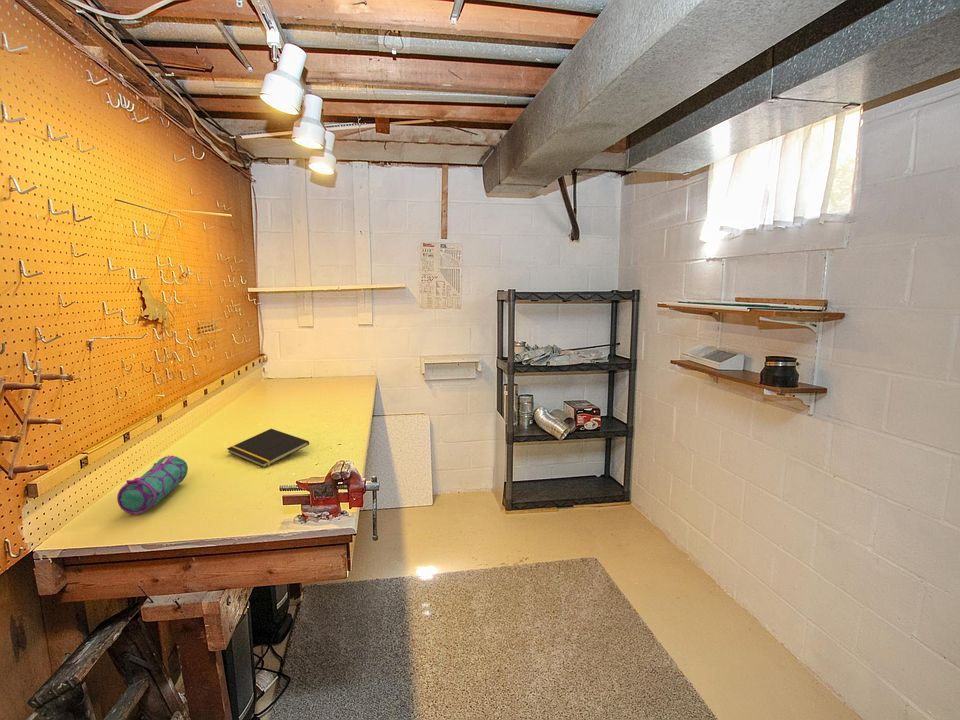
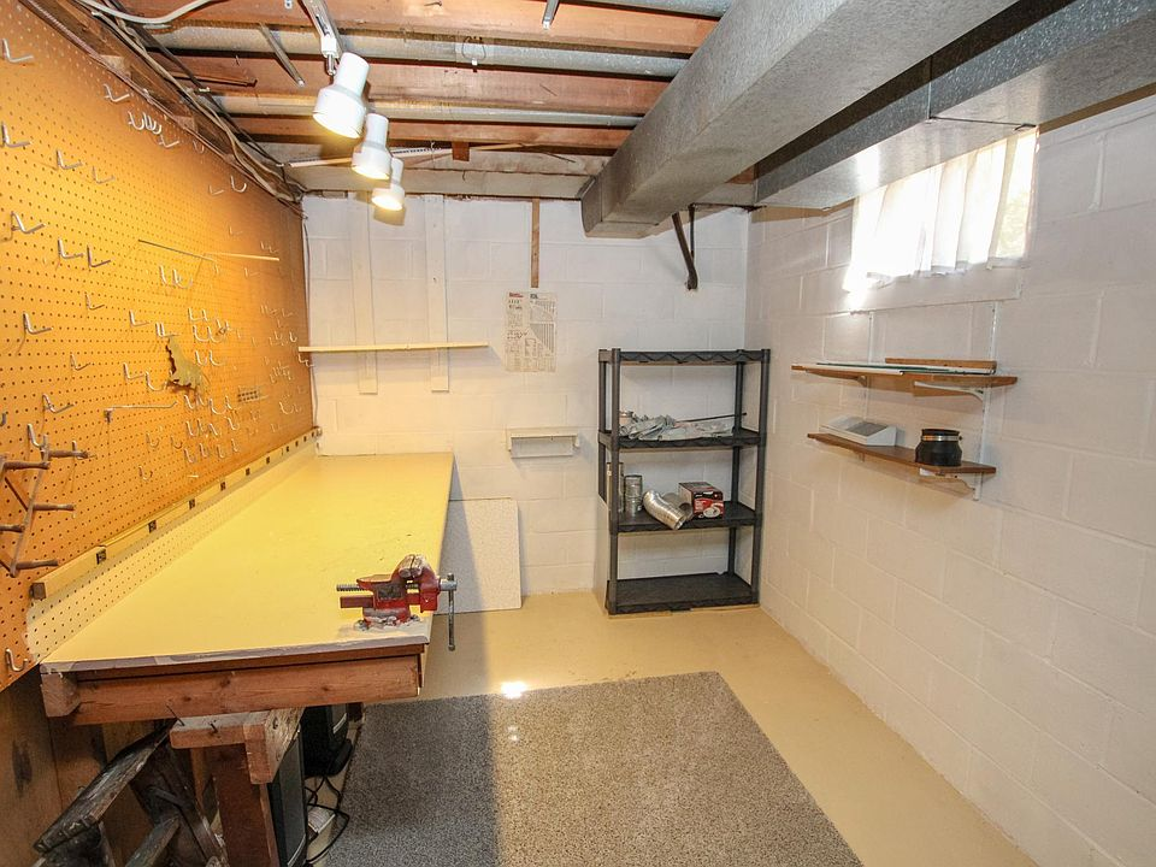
- notepad [226,428,310,469]
- pencil case [116,454,189,516]
